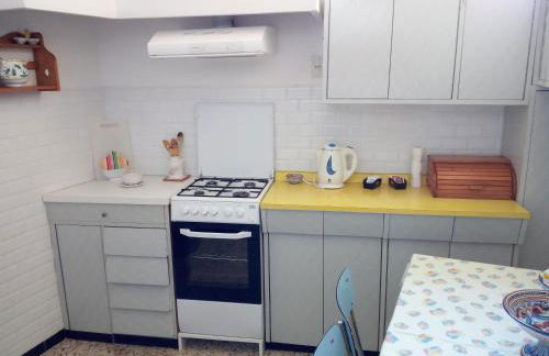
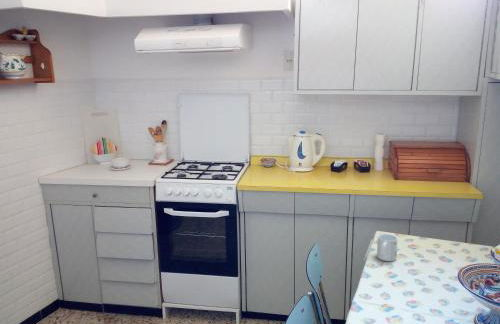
+ mug [376,233,399,262]
